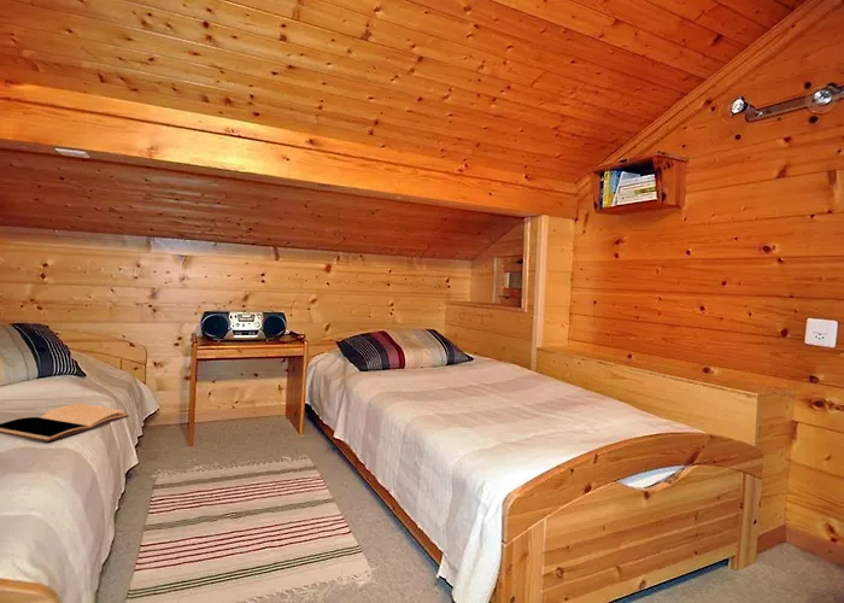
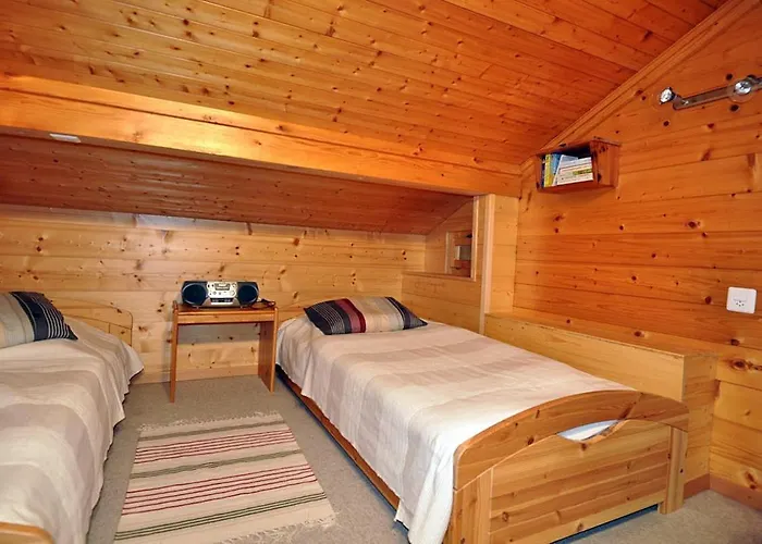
- book [0,403,130,443]
